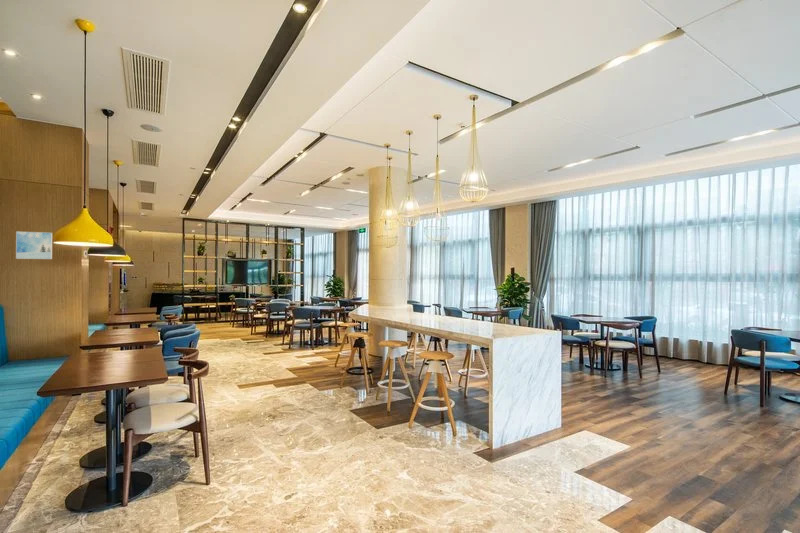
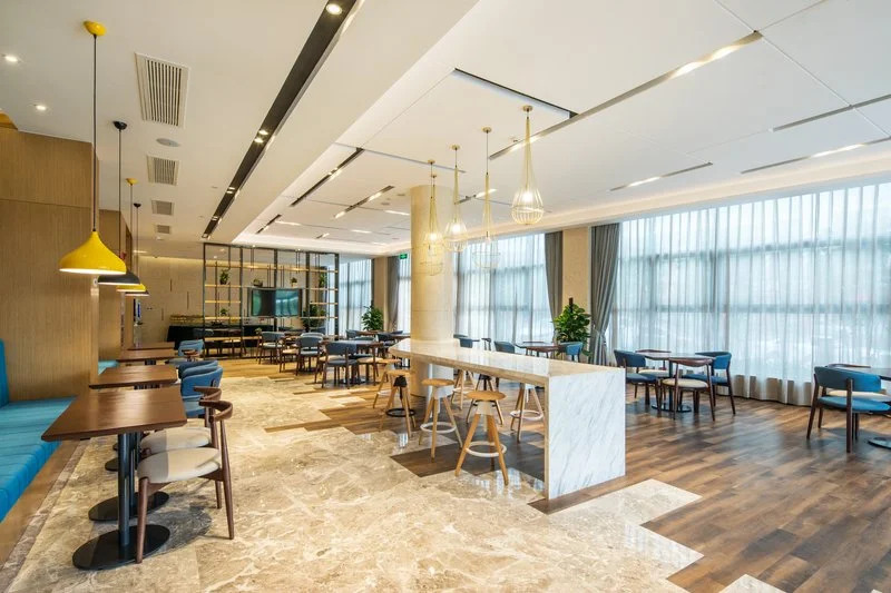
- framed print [15,230,53,260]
